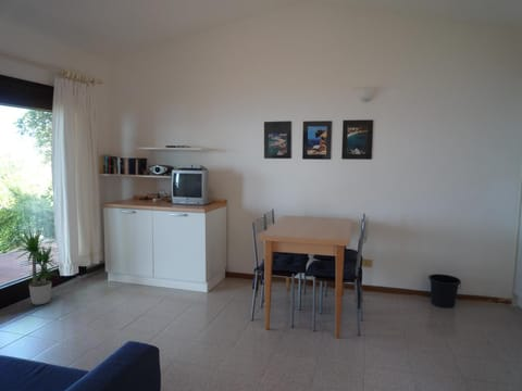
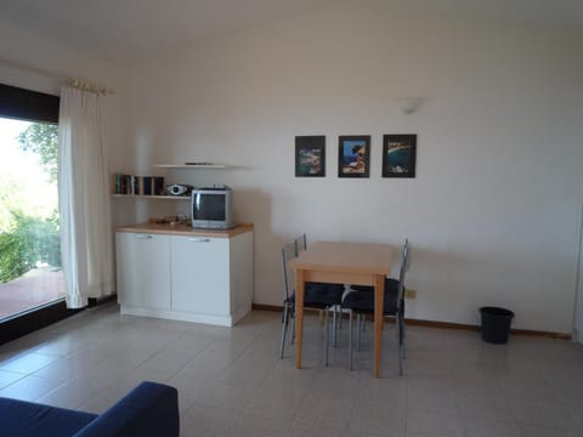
- potted plant [10,226,65,305]
